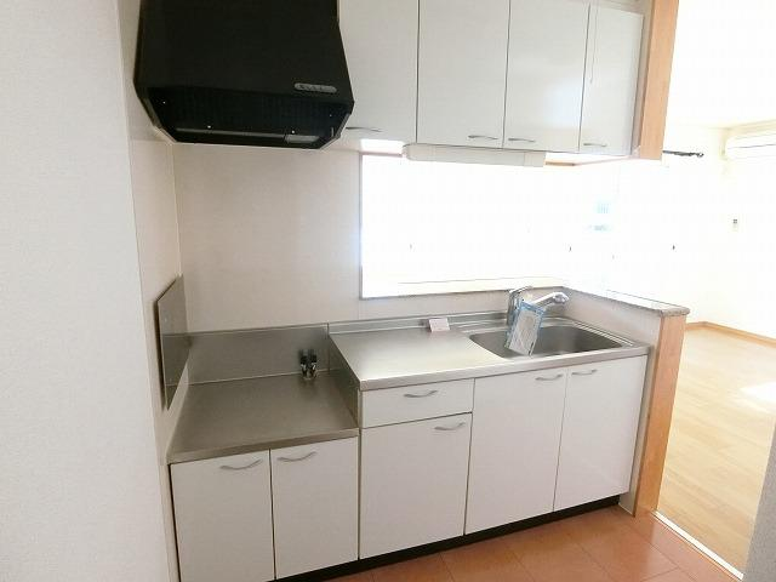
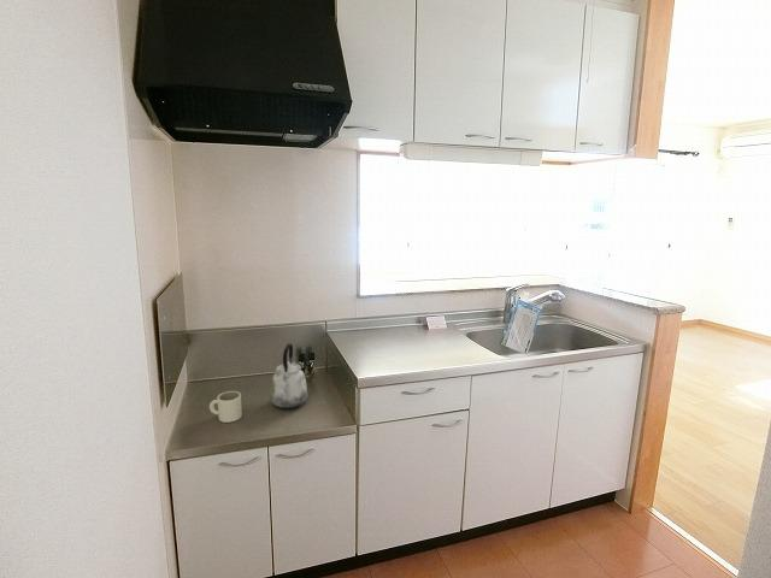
+ kettle [270,342,308,409]
+ mug [208,390,243,424]
